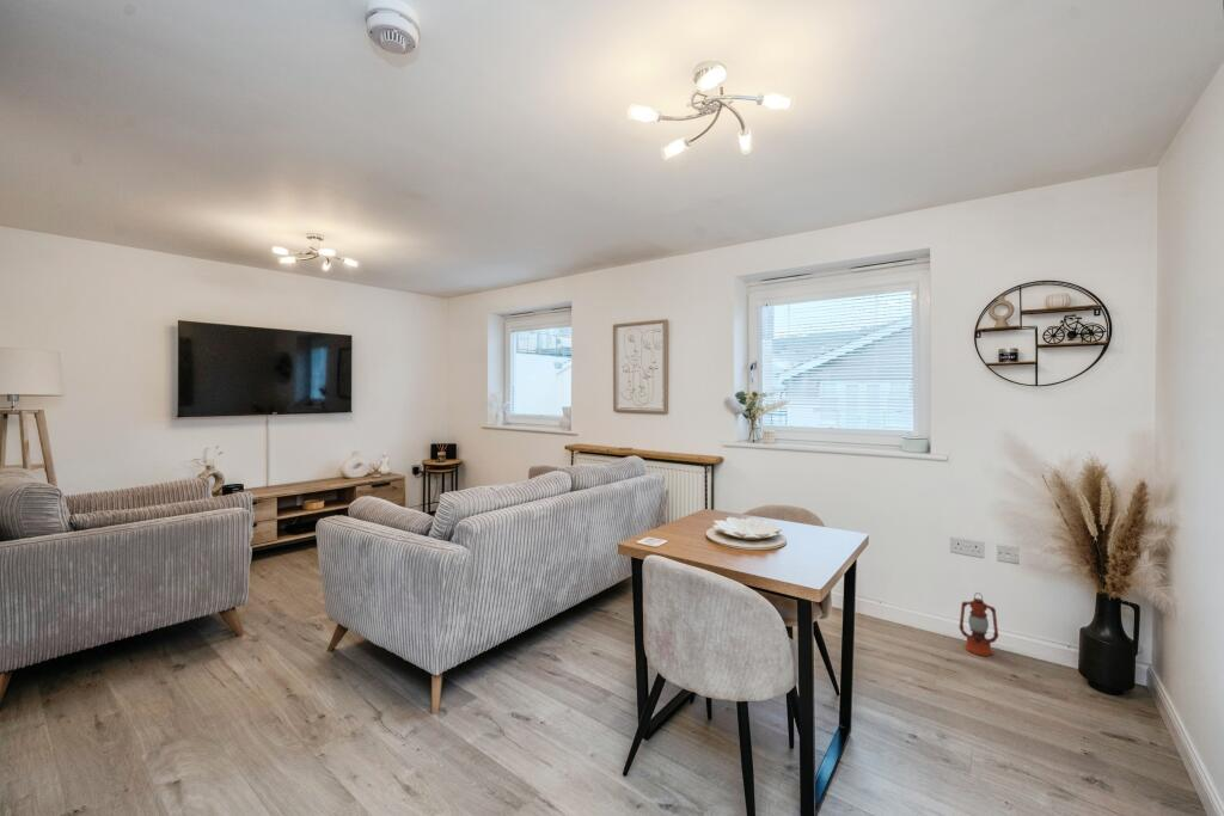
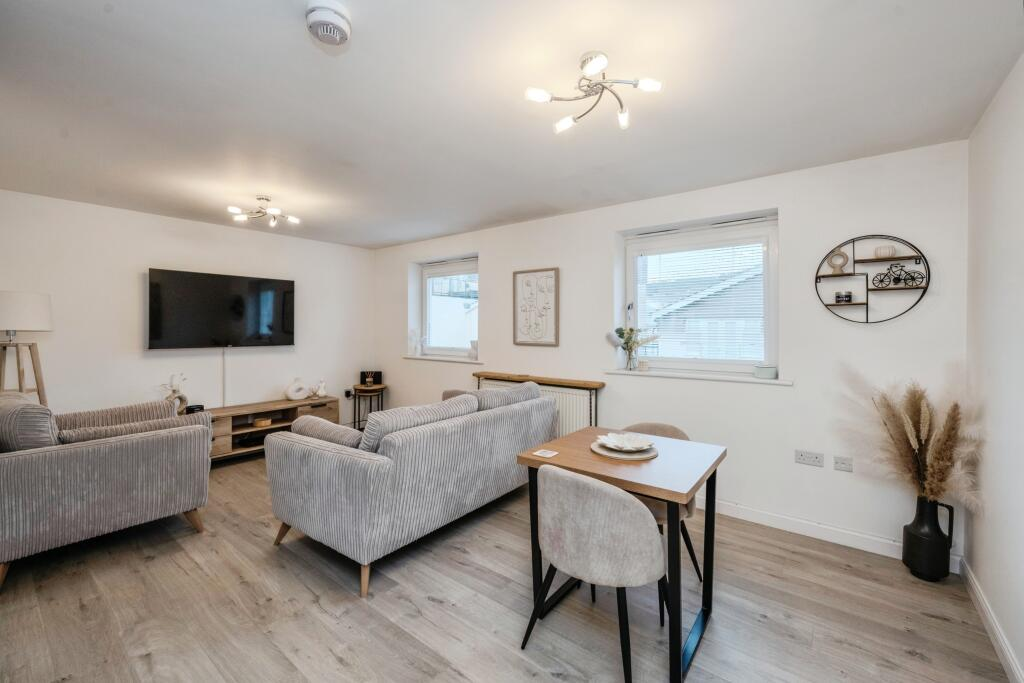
- lantern [959,591,999,657]
